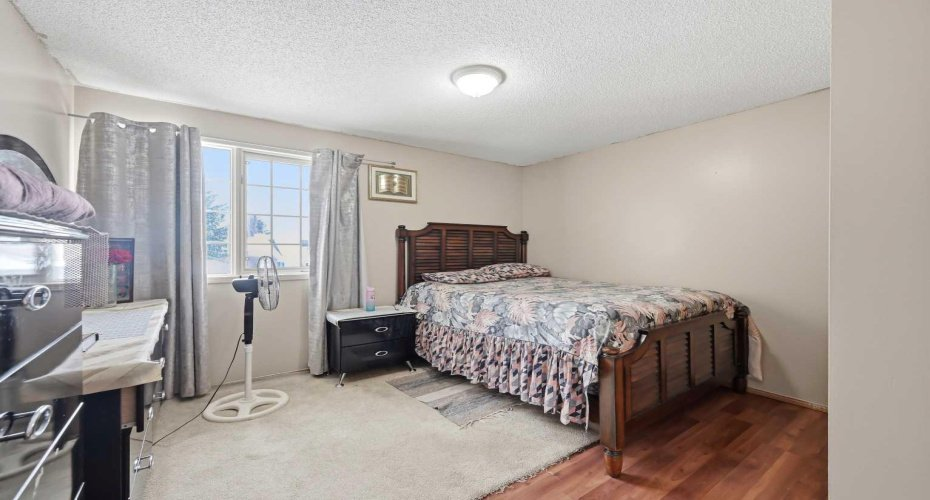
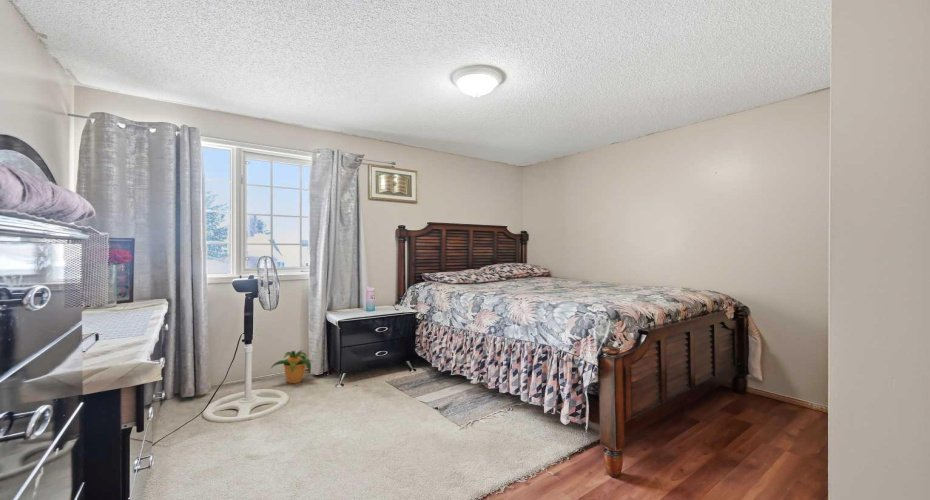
+ potted plant [270,349,313,384]
